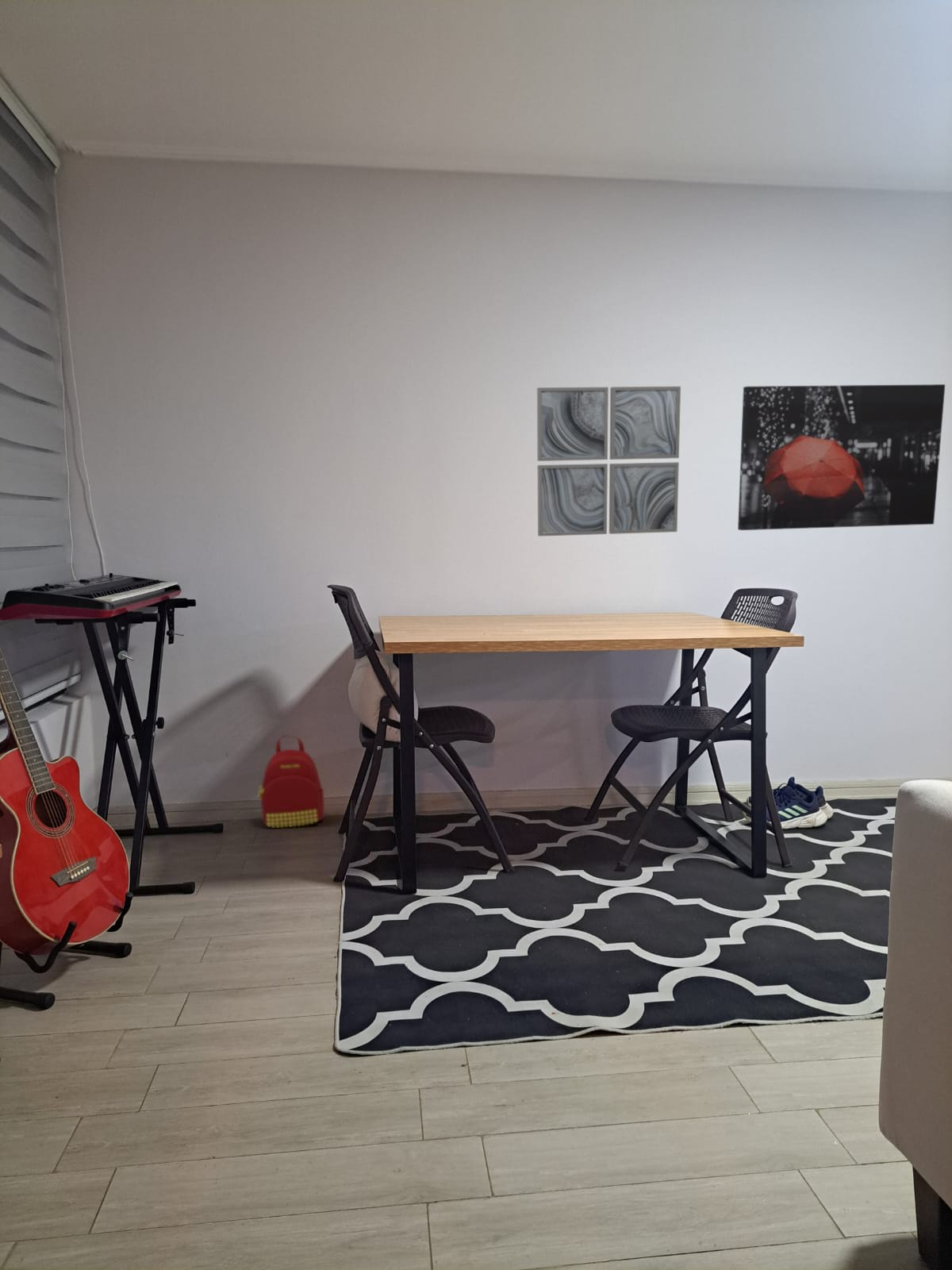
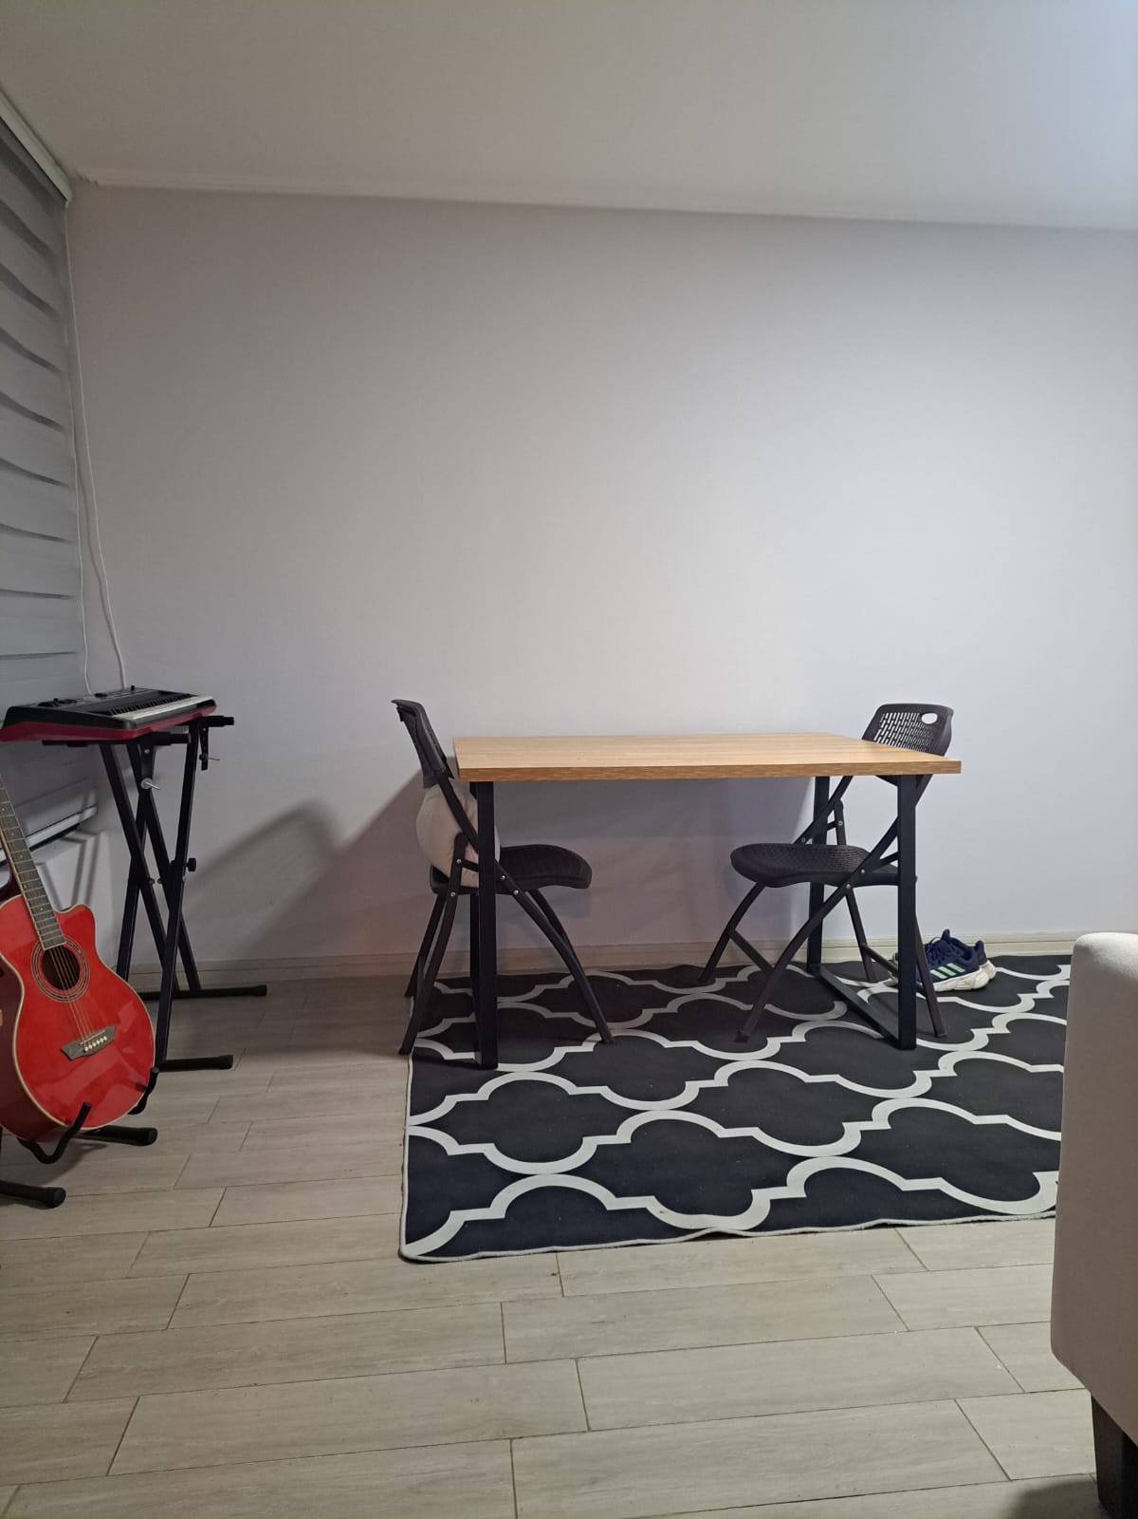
- wall art [737,383,946,531]
- backpack [257,735,325,829]
- wall art [536,386,681,537]
